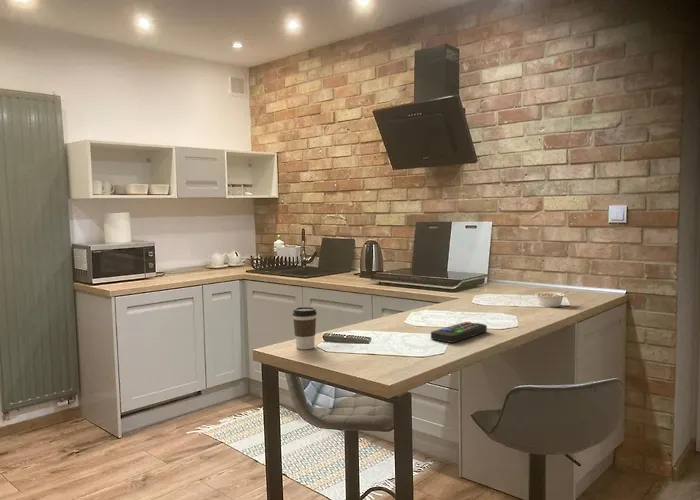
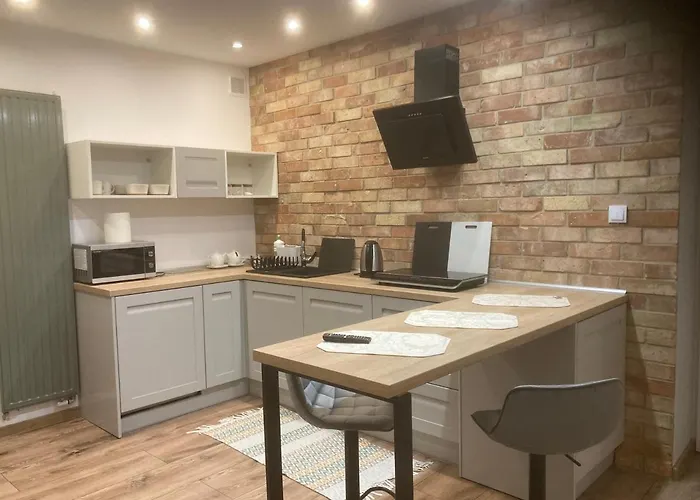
- coffee cup [292,306,318,350]
- remote control [430,321,488,344]
- legume [534,290,570,308]
